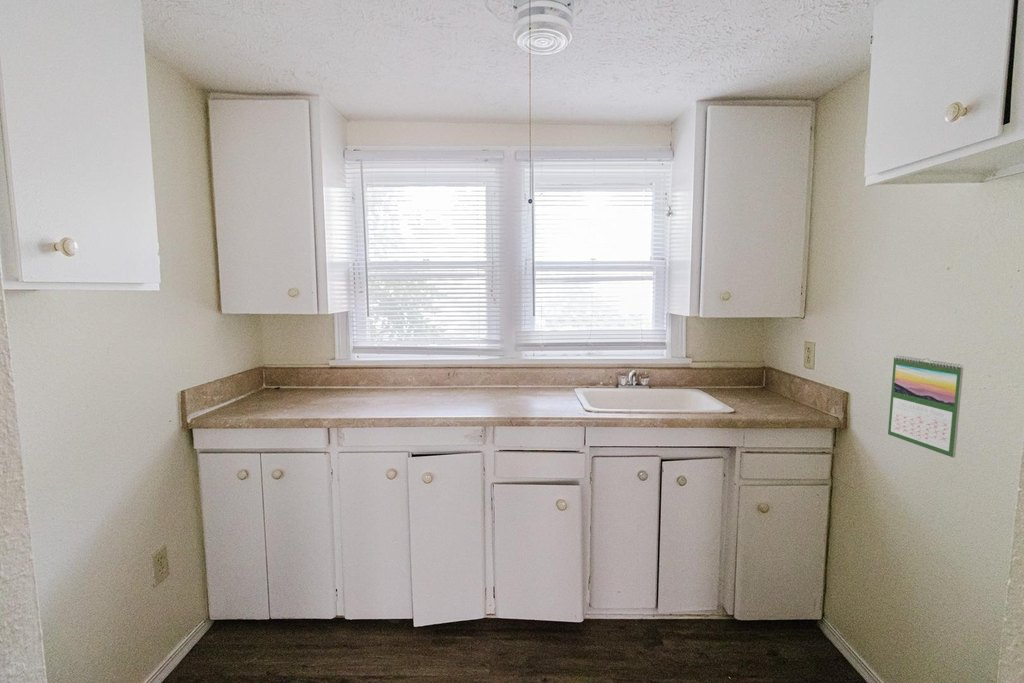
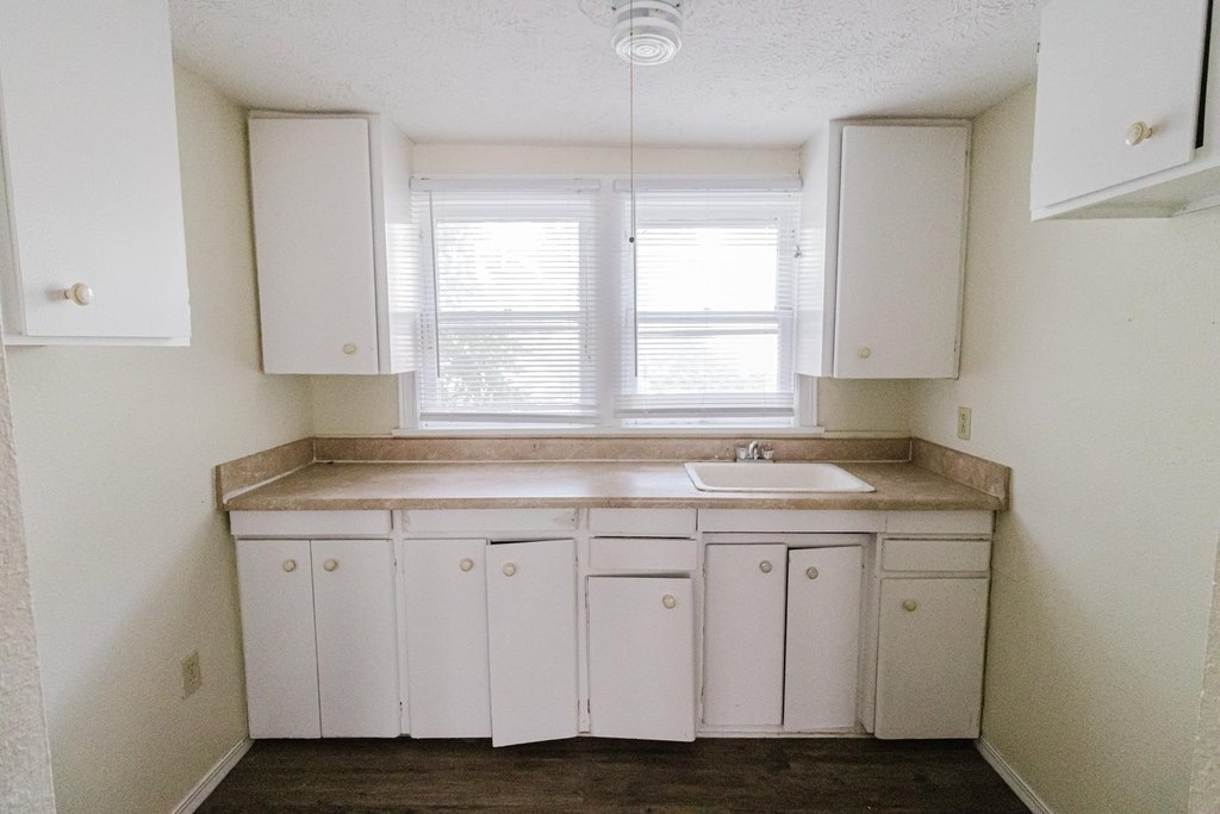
- calendar [887,355,964,459]
